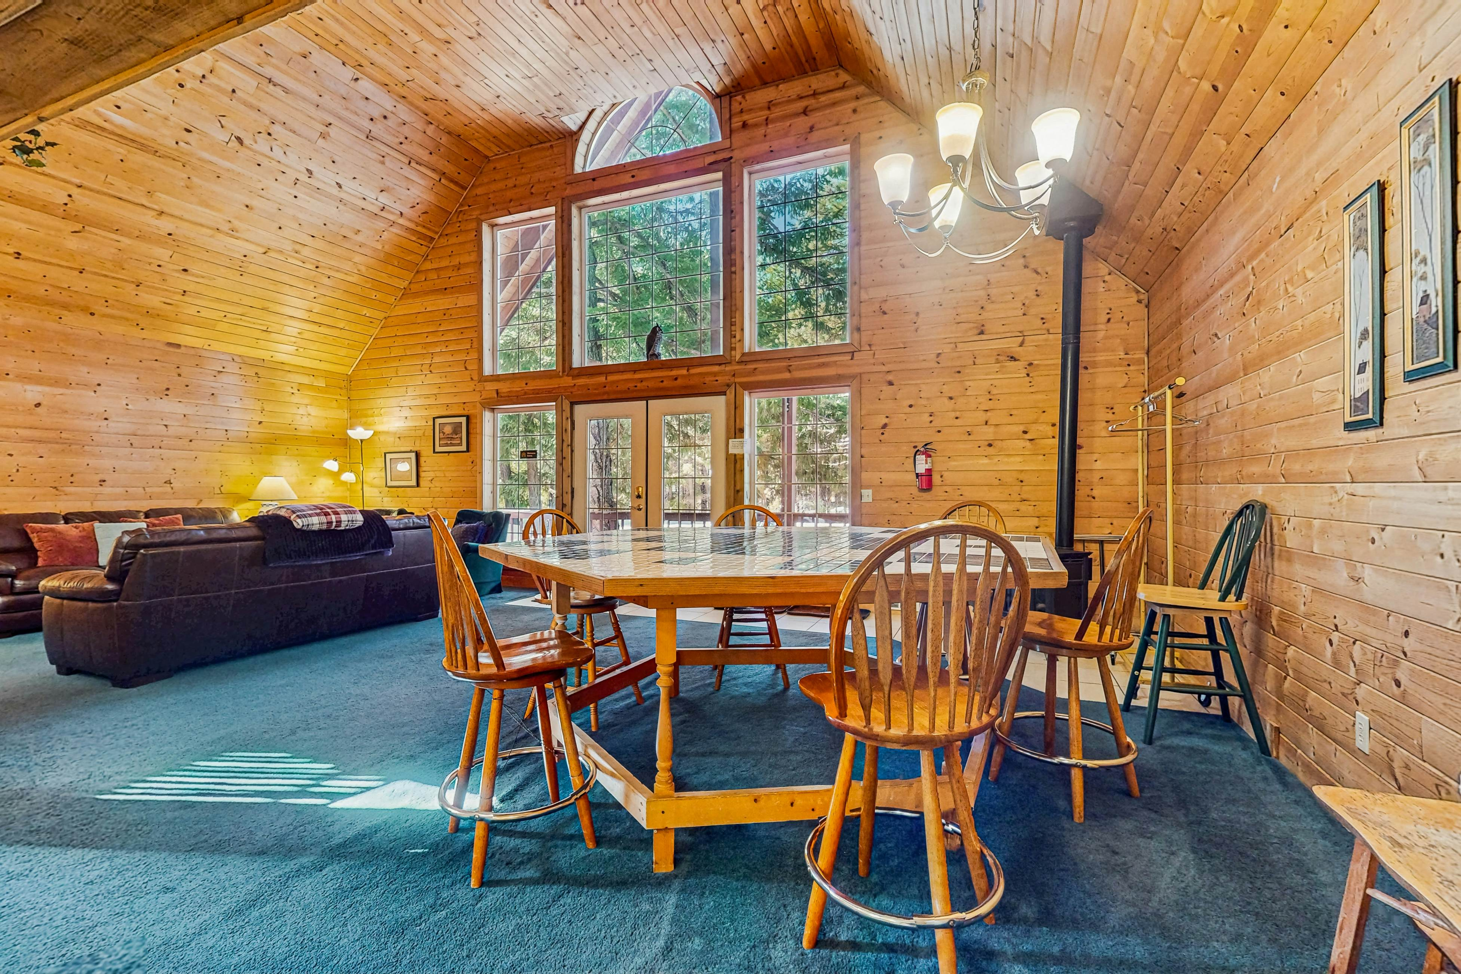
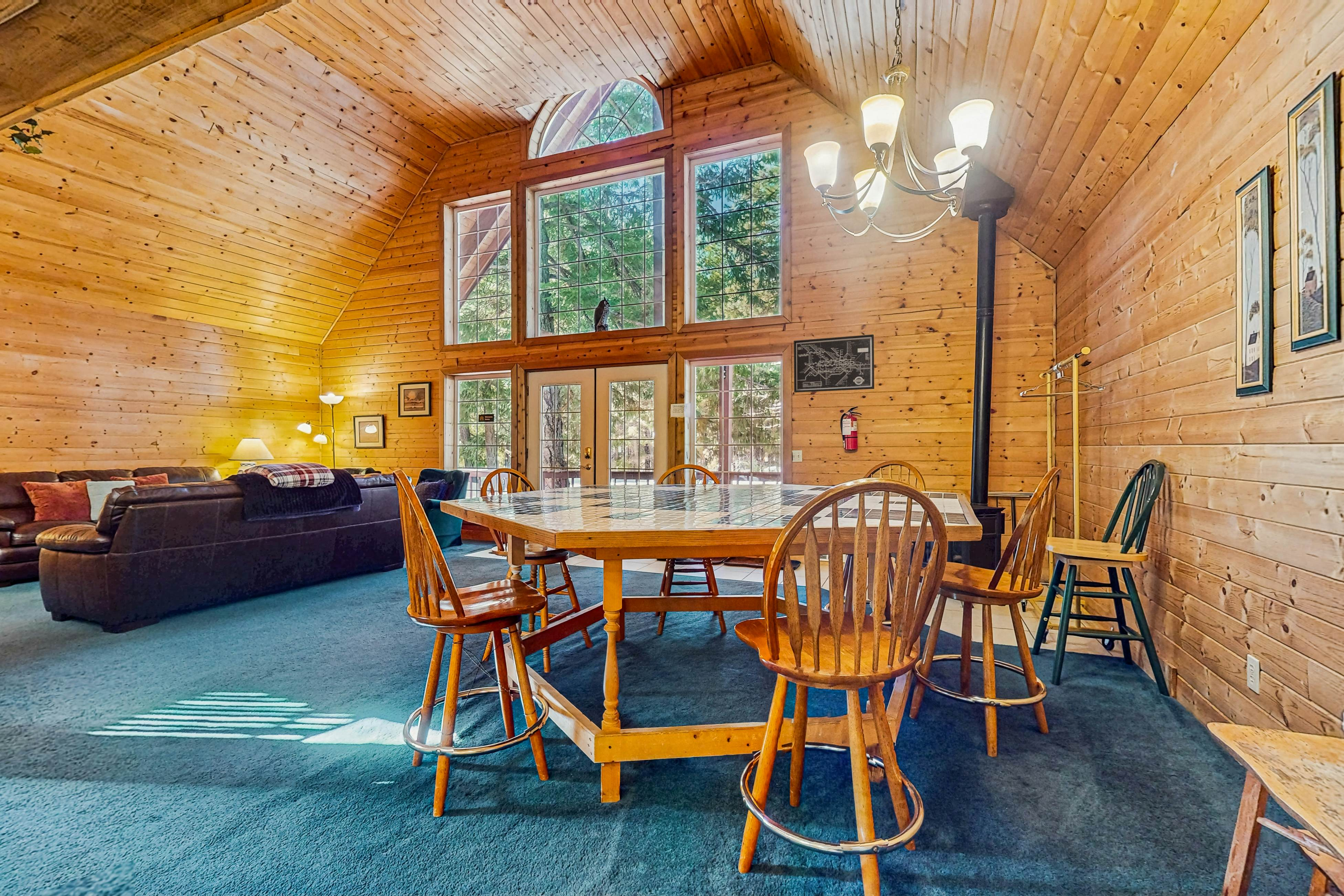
+ wall art [793,334,875,393]
